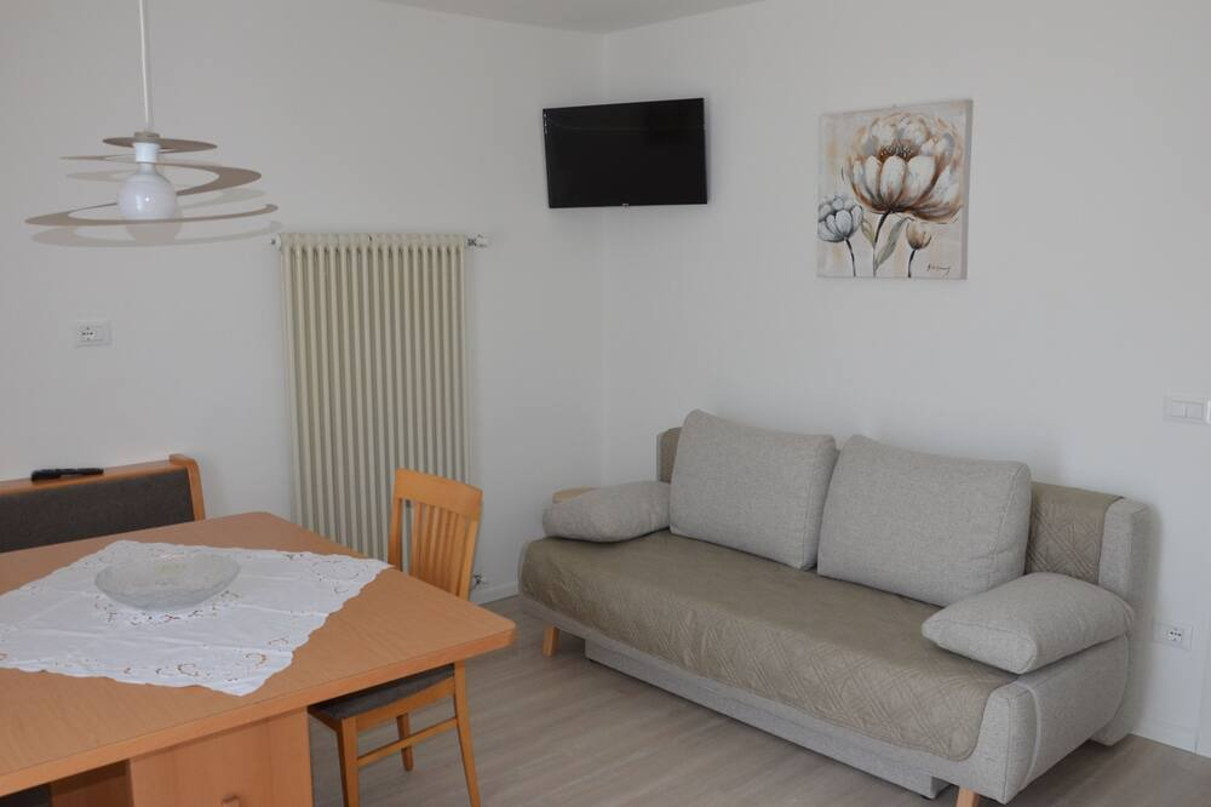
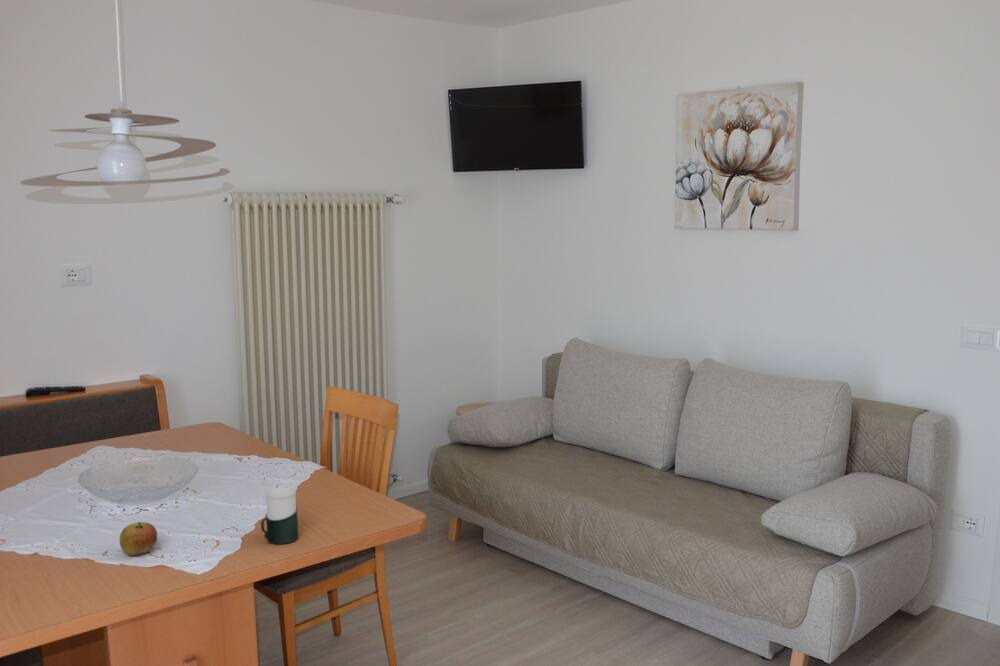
+ cup [260,486,299,545]
+ apple [119,521,158,557]
